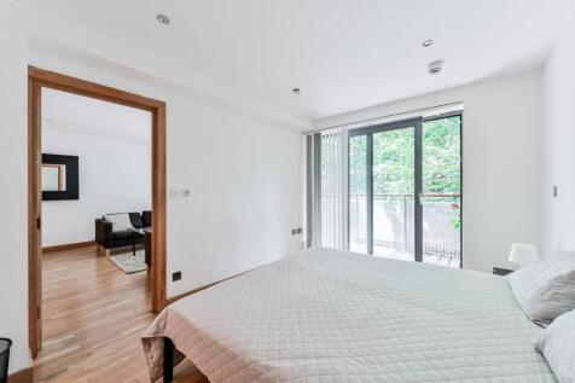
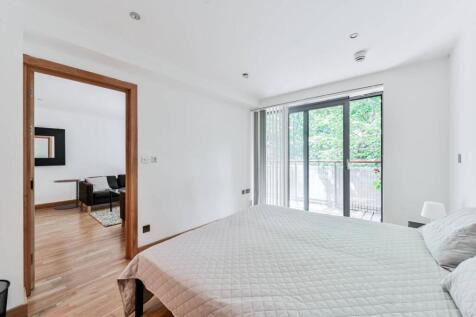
+ side table [53,178,81,211]
